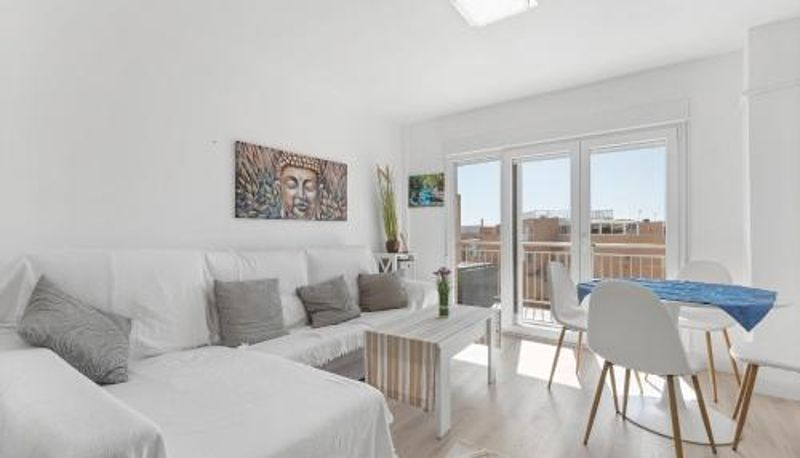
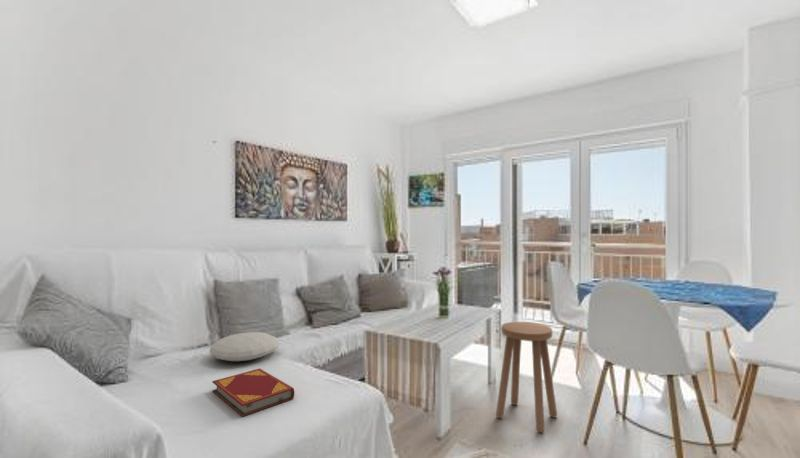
+ stool [495,321,558,433]
+ hardback book [211,368,295,418]
+ cushion [209,331,281,362]
